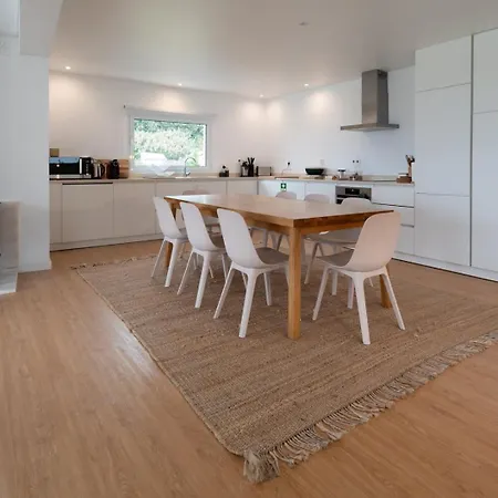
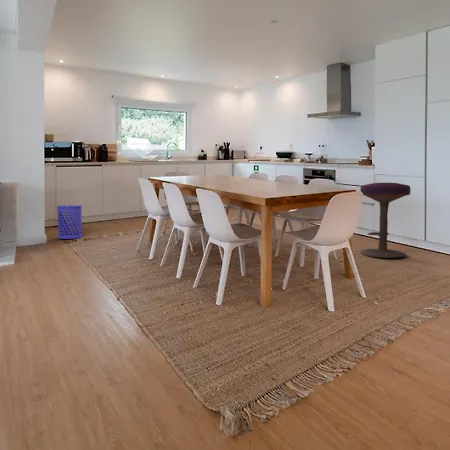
+ waste bin [56,204,84,240]
+ stool [359,182,411,259]
